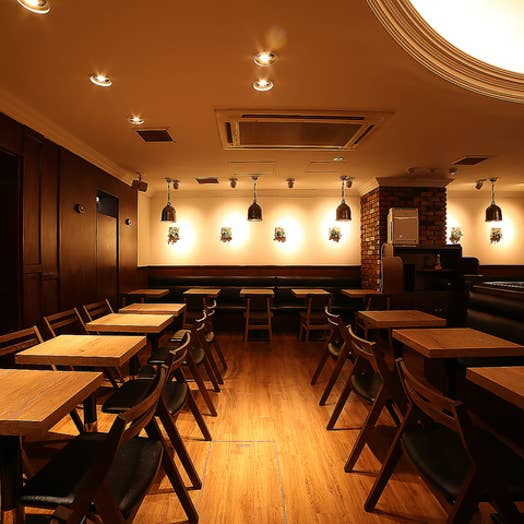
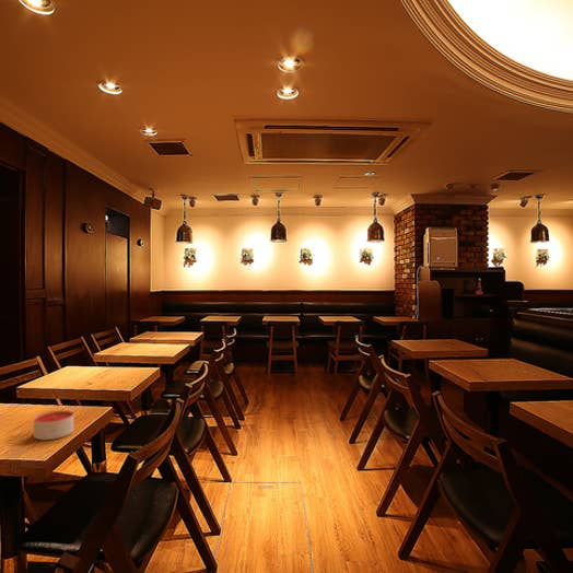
+ candle [33,409,74,441]
